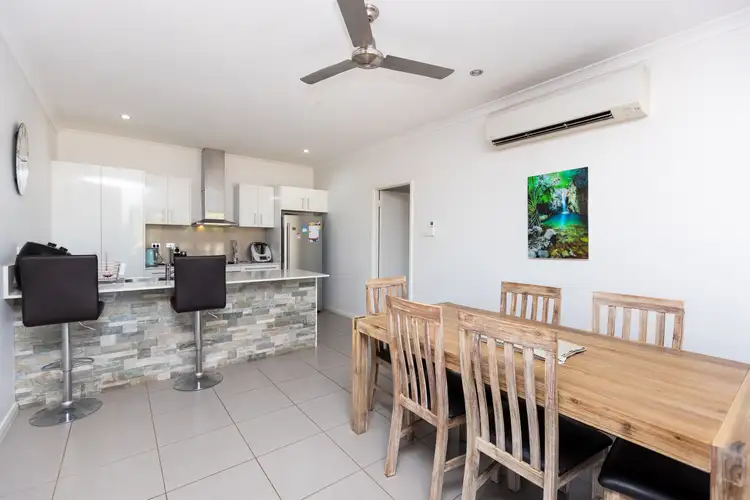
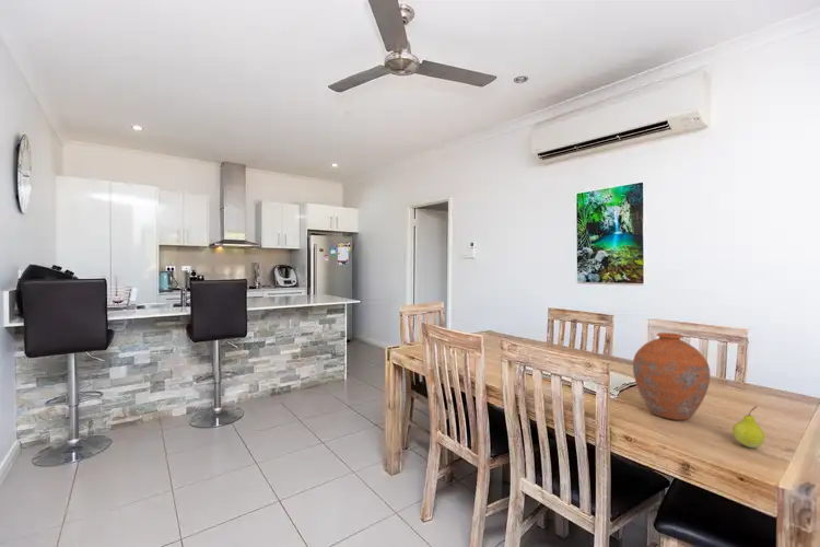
+ fruit [731,406,766,449]
+ vase [632,331,711,421]
